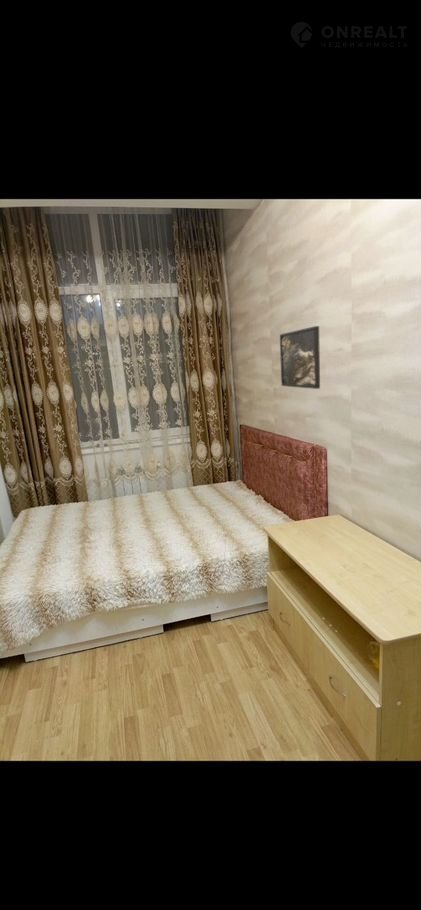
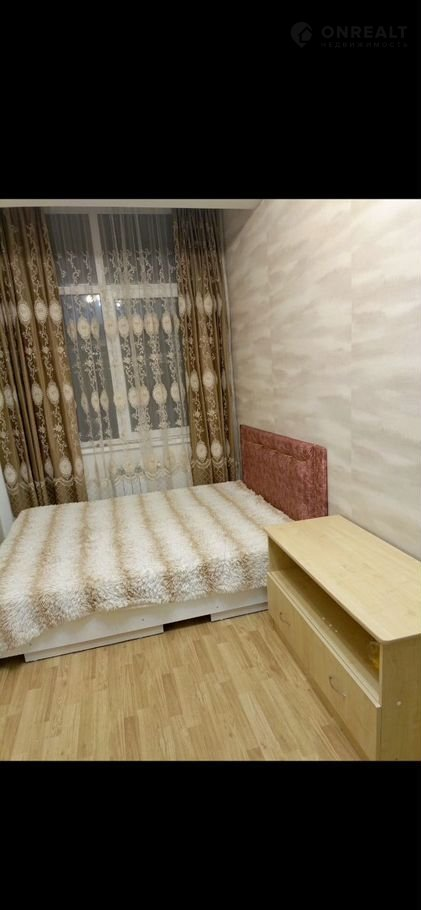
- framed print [279,325,321,390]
